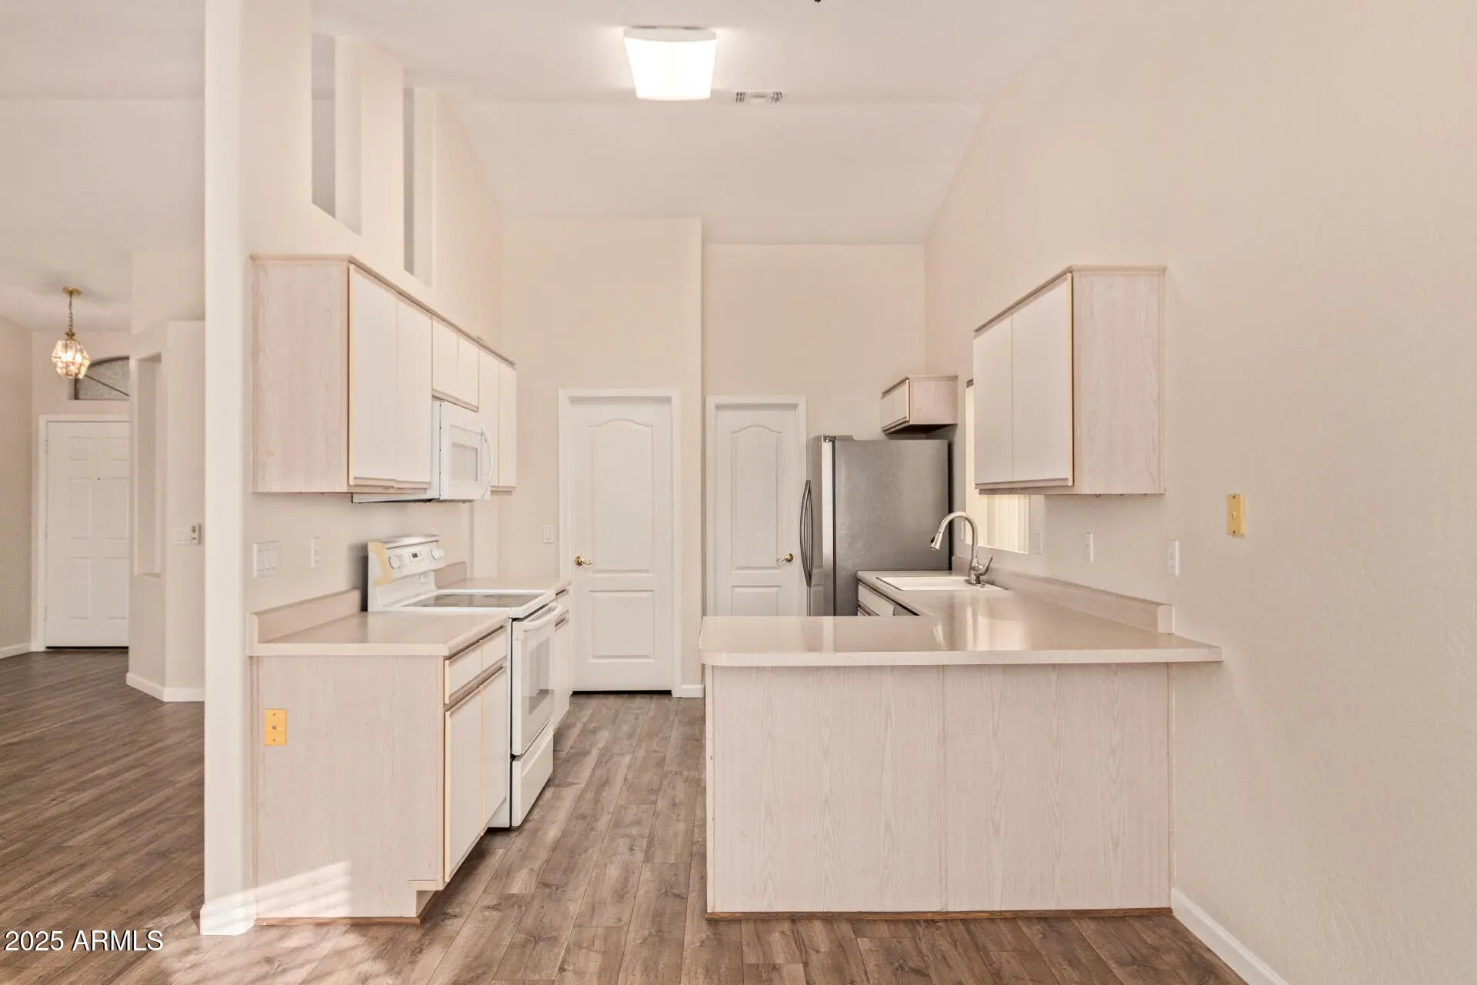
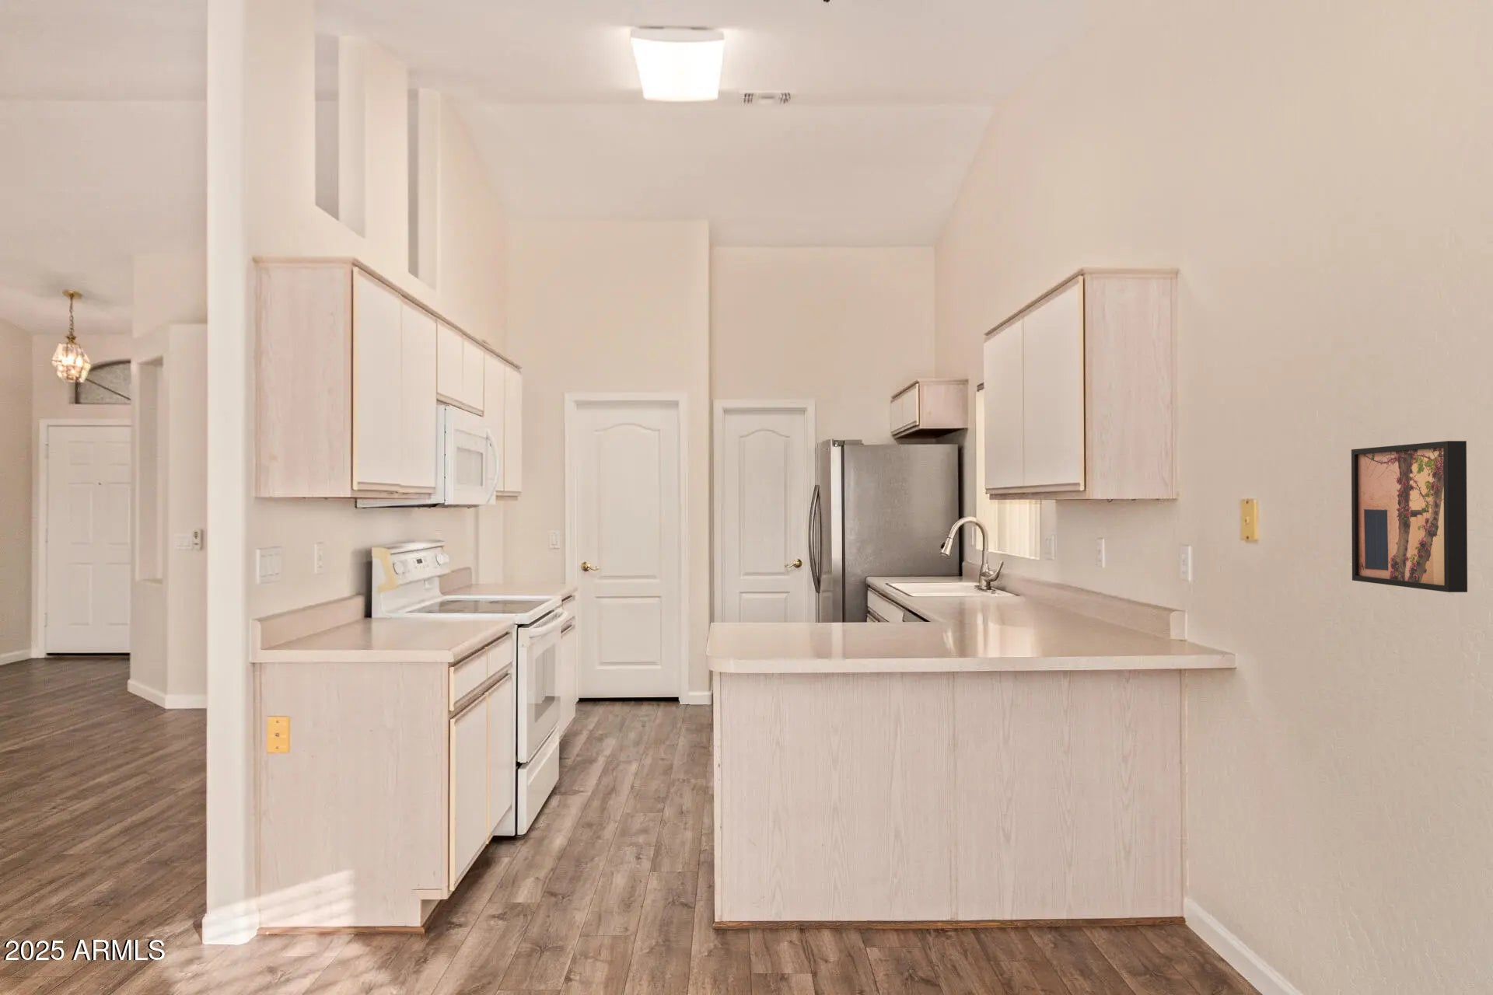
+ wall art [1351,440,1469,593]
